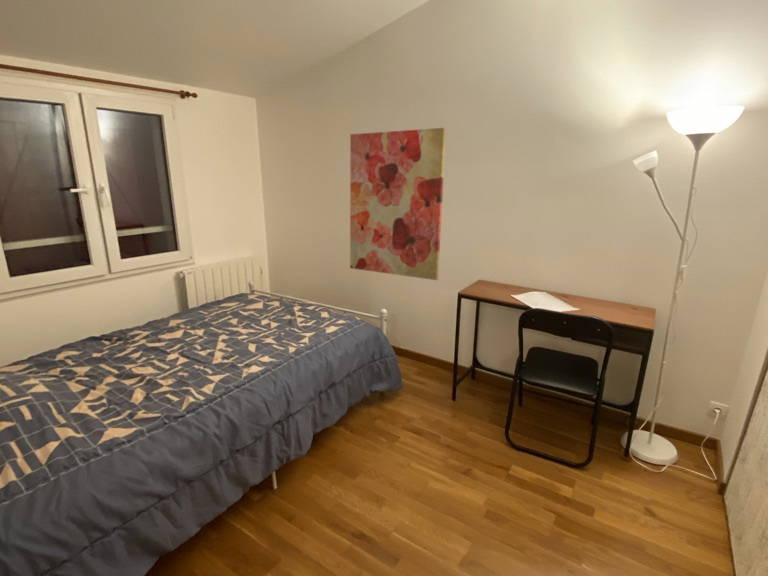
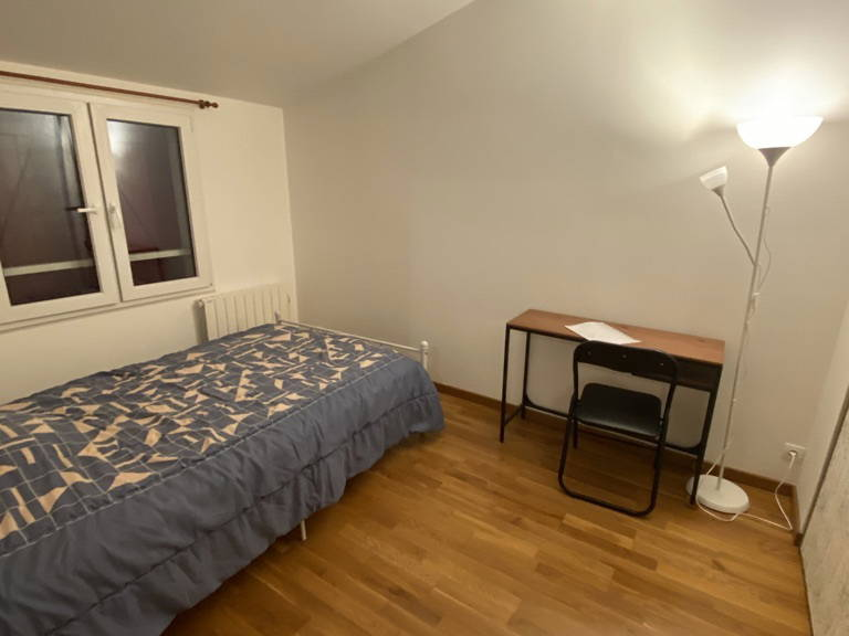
- wall art [349,127,447,281]
